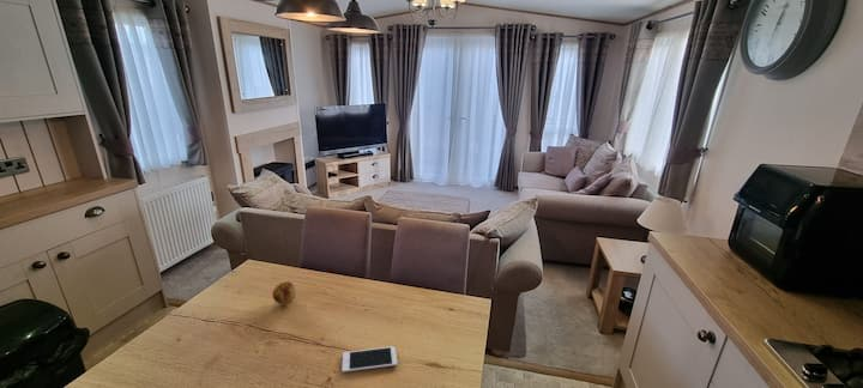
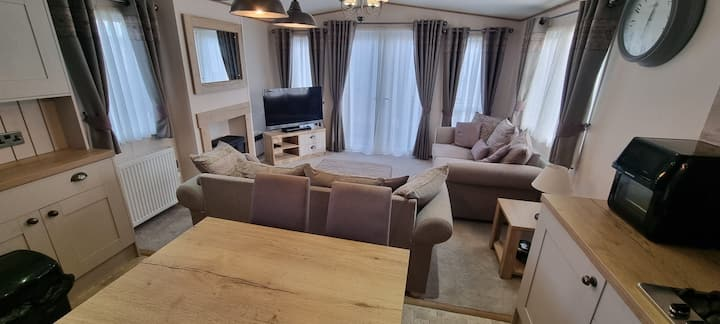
- fruit [271,280,297,307]
- cell phone [340,345,398,374]
